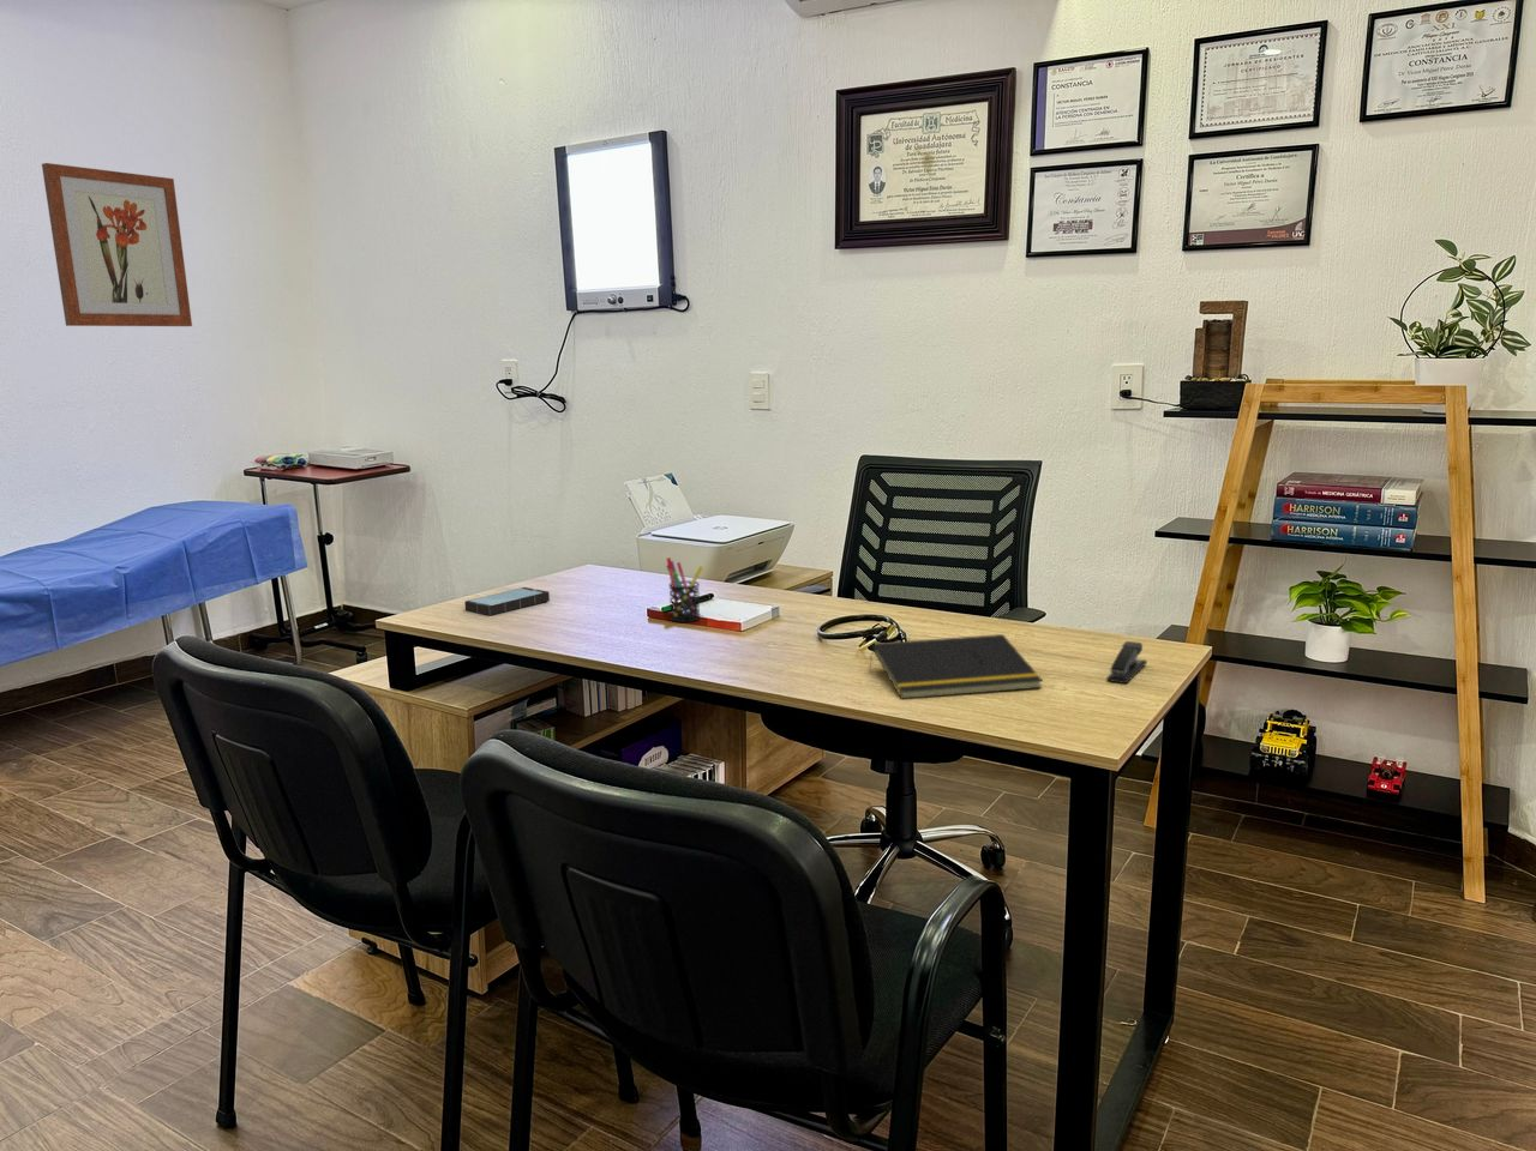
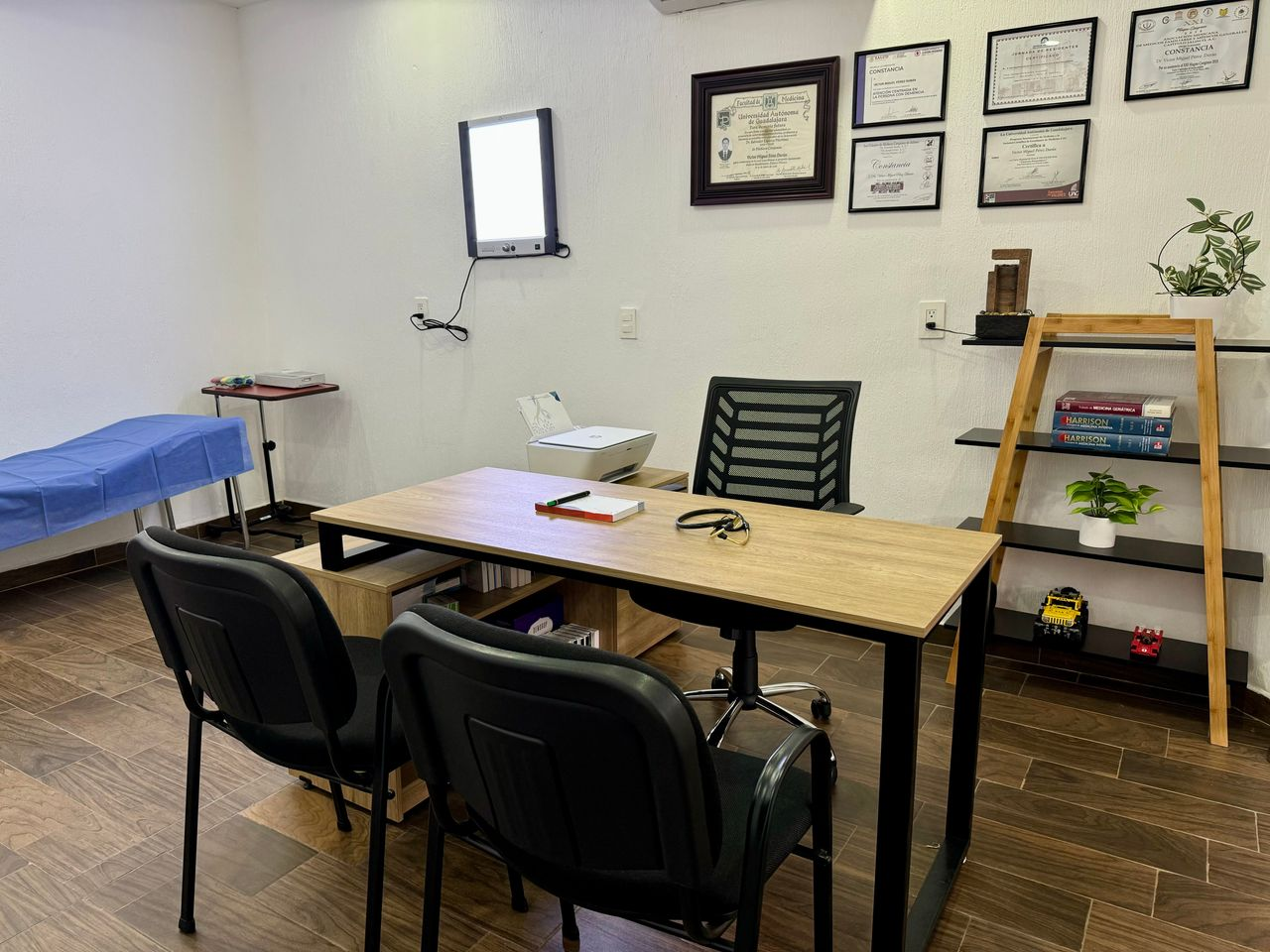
- notepad [867,634,1044,700]
- pen holder [665,556,704,624]
- smartphone [463,586,550,618]
- stapler [1105,641,1149,684]
- wall art [41,162,194,328]
